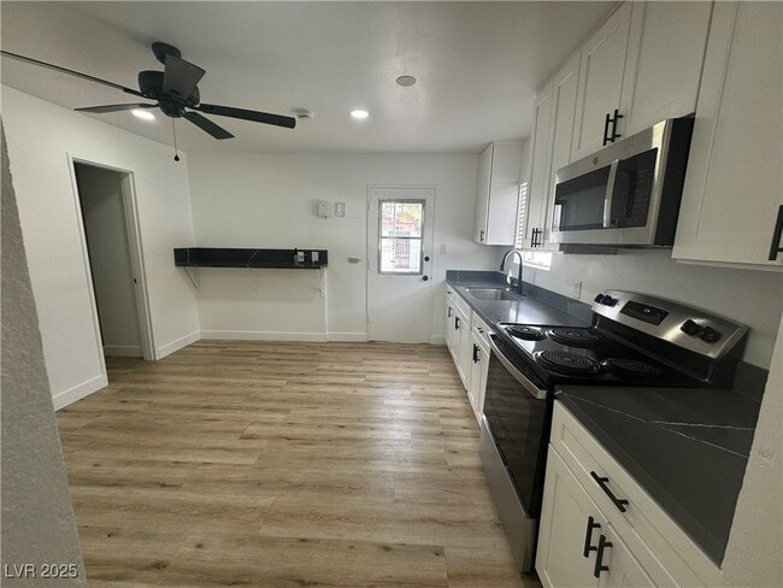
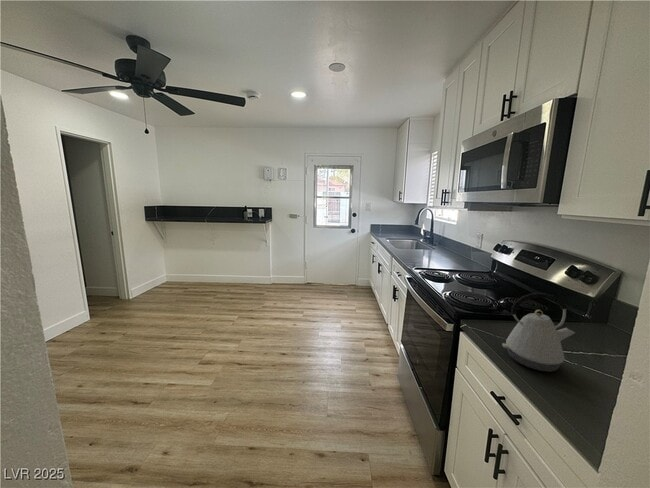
+ kettle [501,292,576,373]
